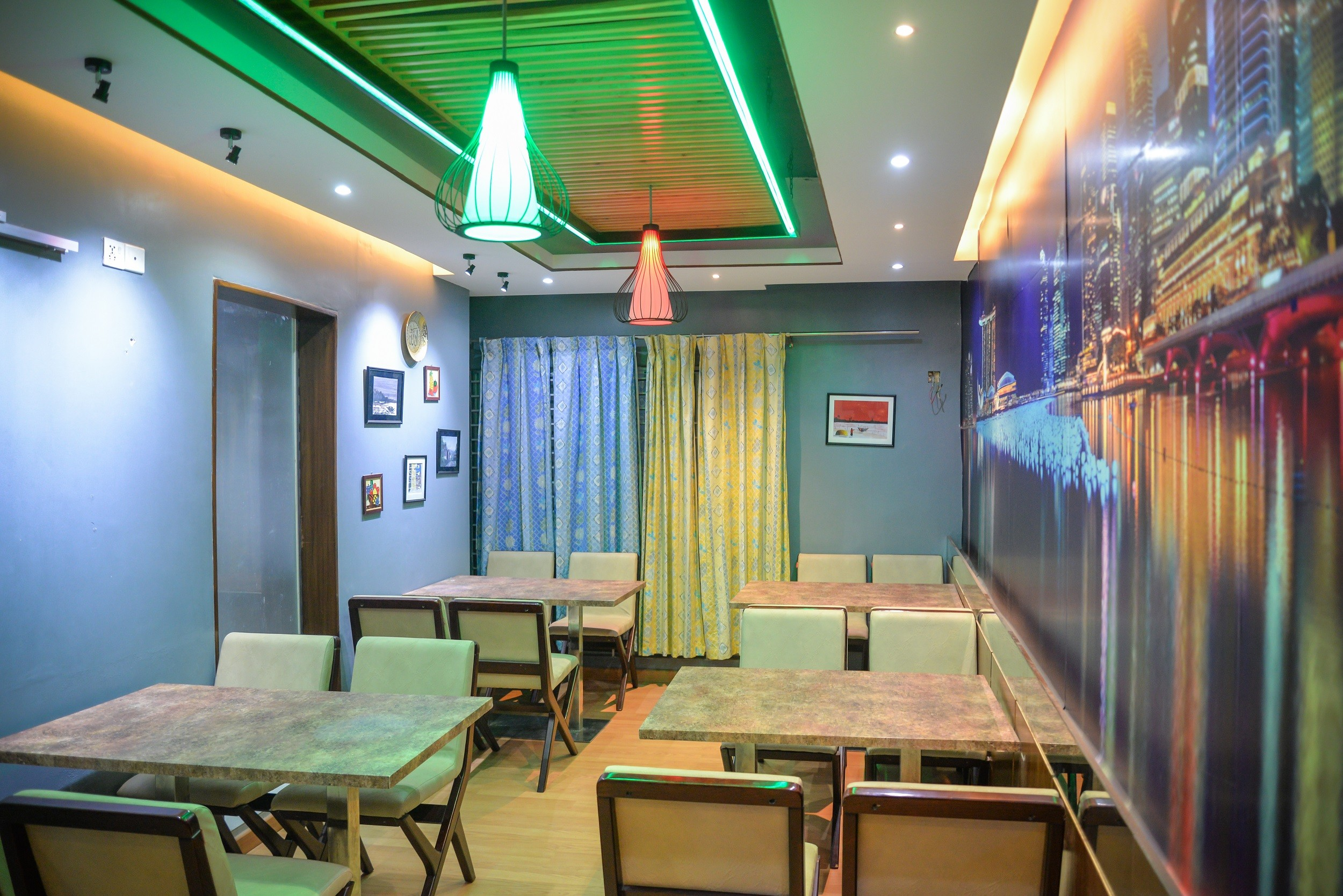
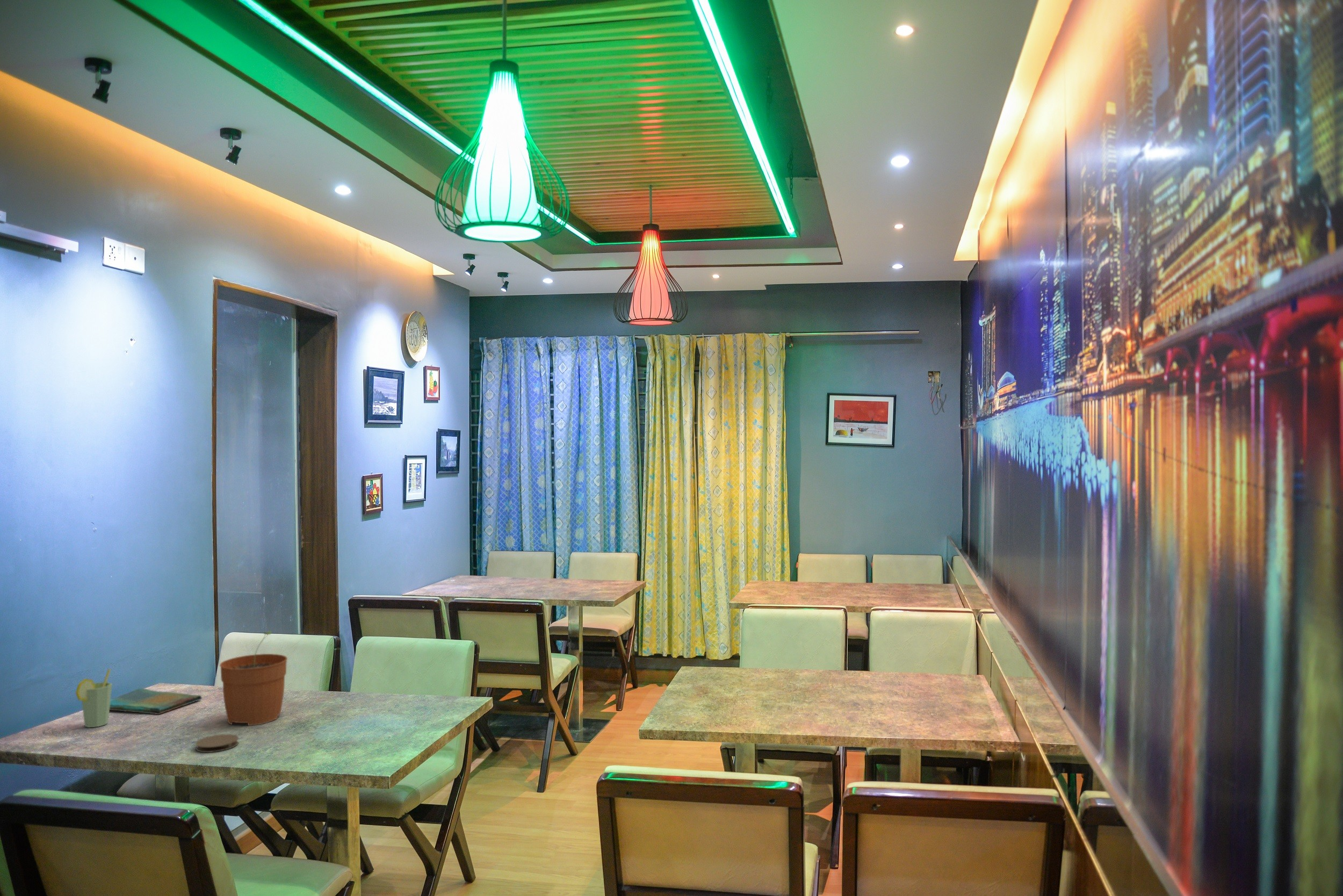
+ coaster [195,734,239,753]
+ cup [75,668,113,728]
+ dish towel [110,688,203,715]
+ plant pot [219,630,288,726]
